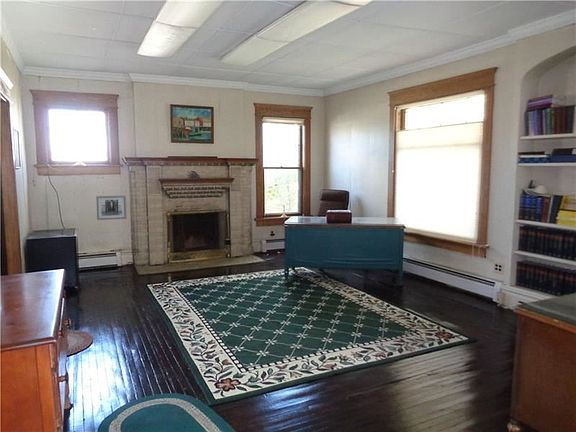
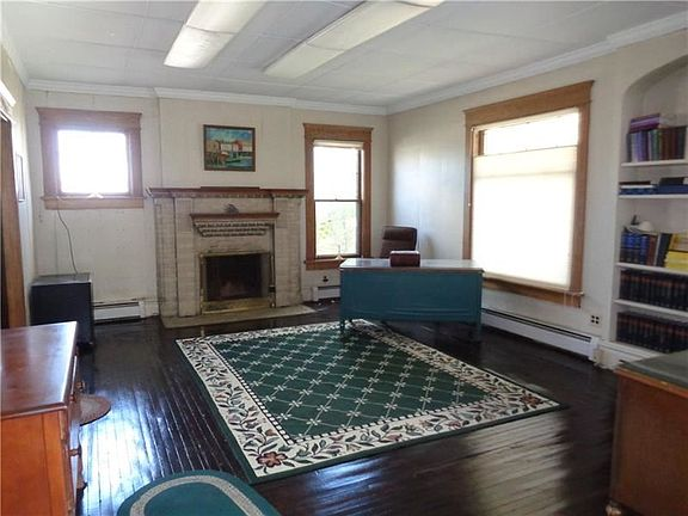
- wall art [95,195,127,221]
